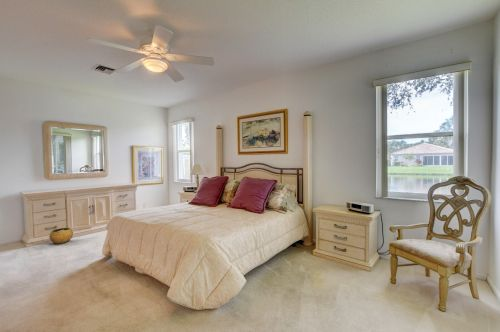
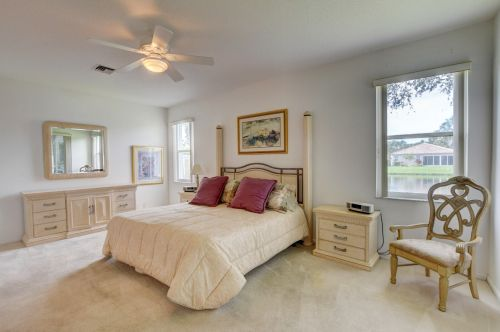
- clay pot [48,227,74,245]
